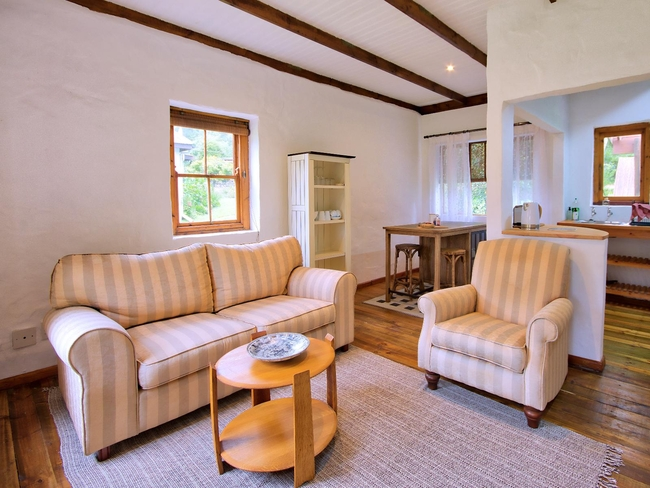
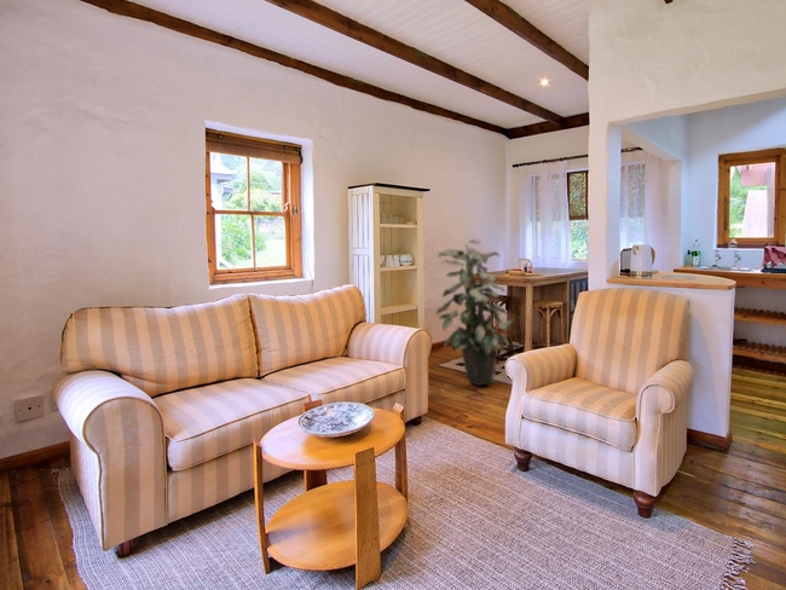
+ indoor plant [435,238,515,387]
